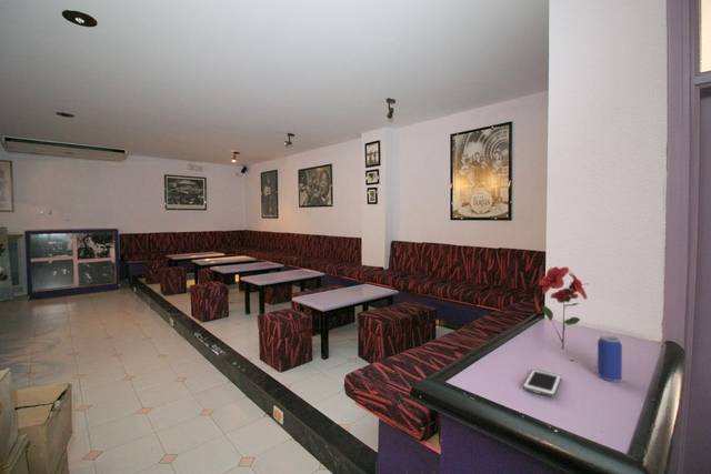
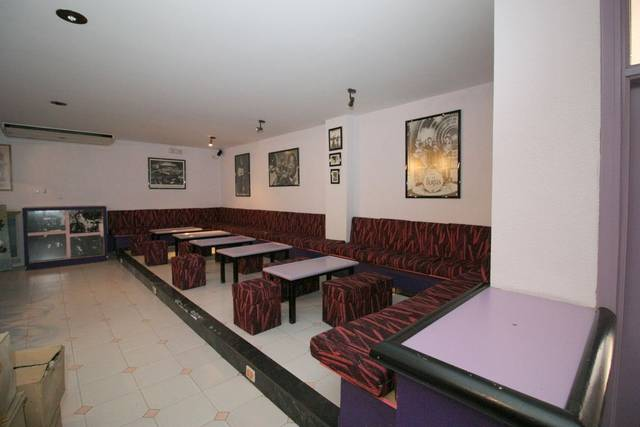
- beverage can [597,334,623,382]
- artificial flower [538,265,590,350]
- cell phone [522,369,562,397]
